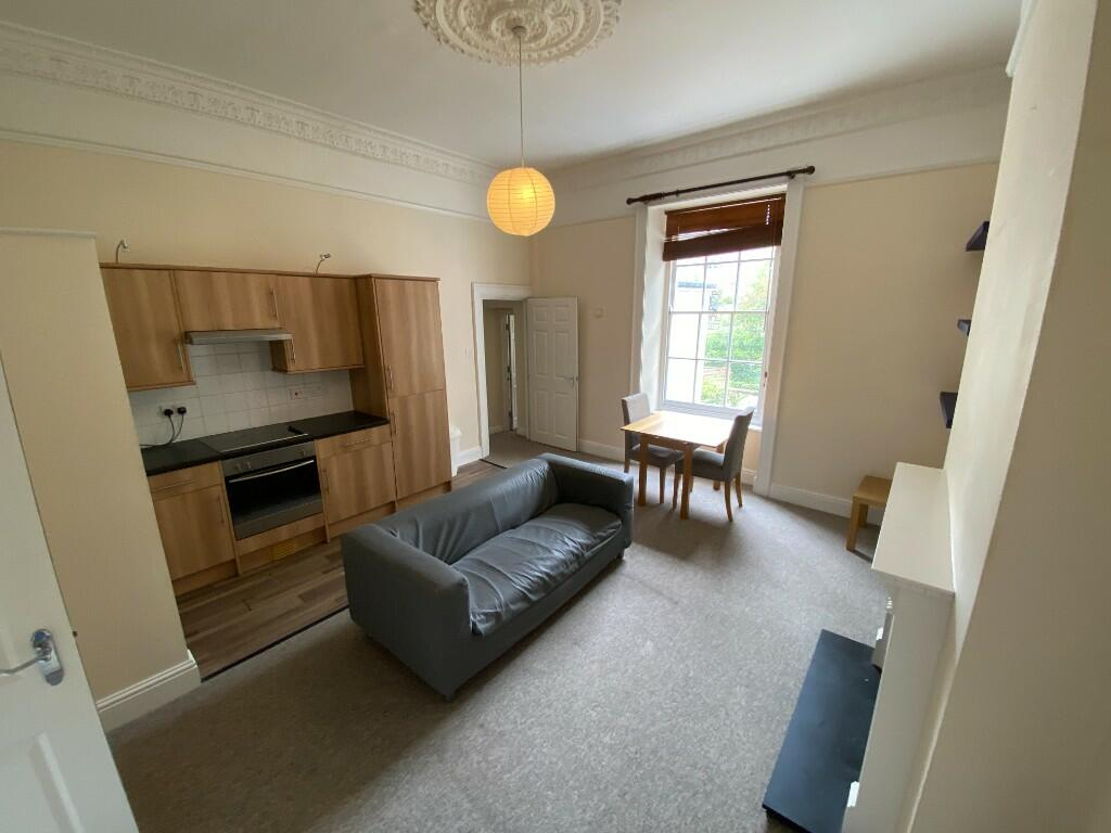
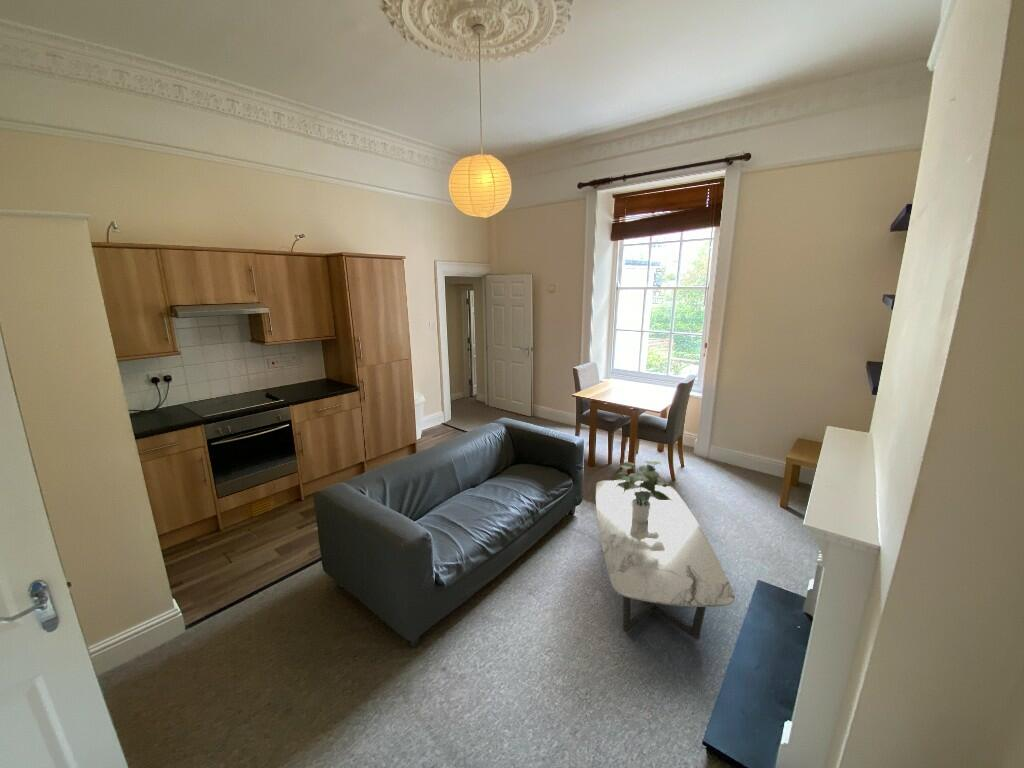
+ coffee table [595,479,736,641]
+ potted plant [612,460,673,522]
